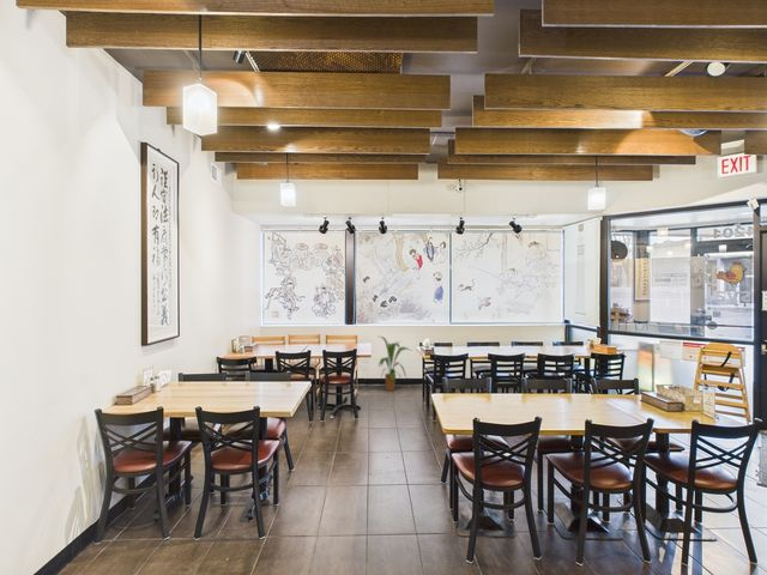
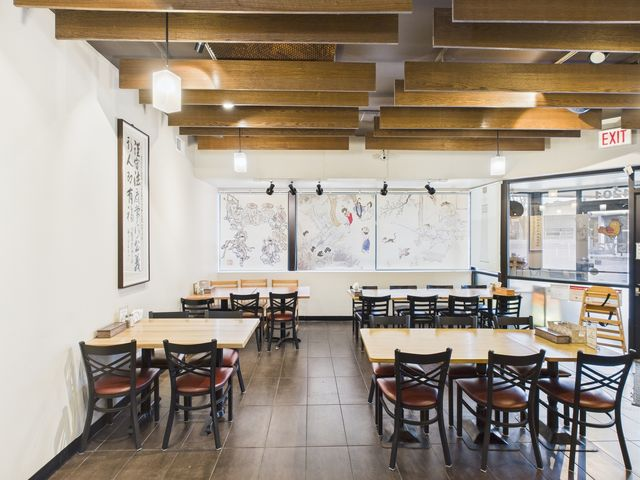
- house plant [378,335,412,392]
